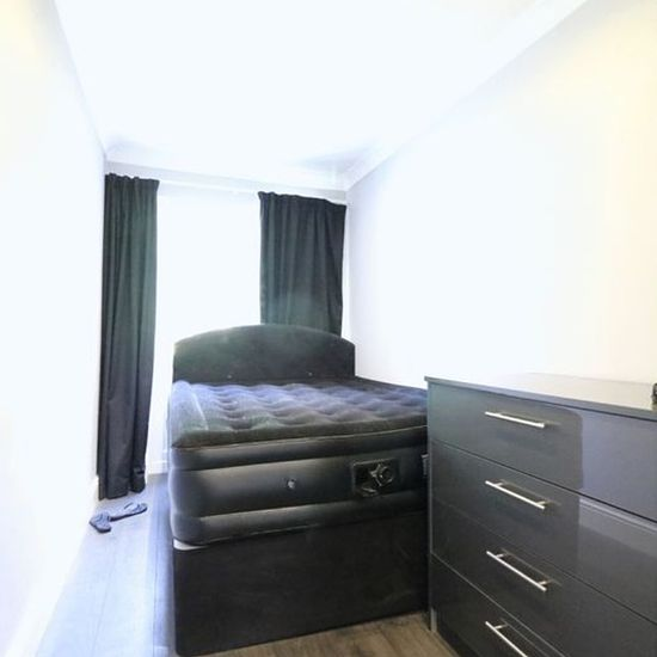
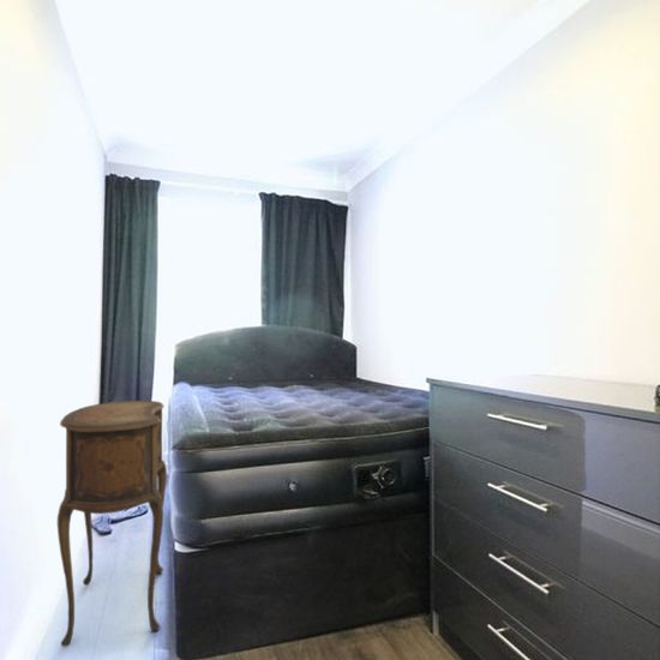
+ side table [56,400,168,648]
